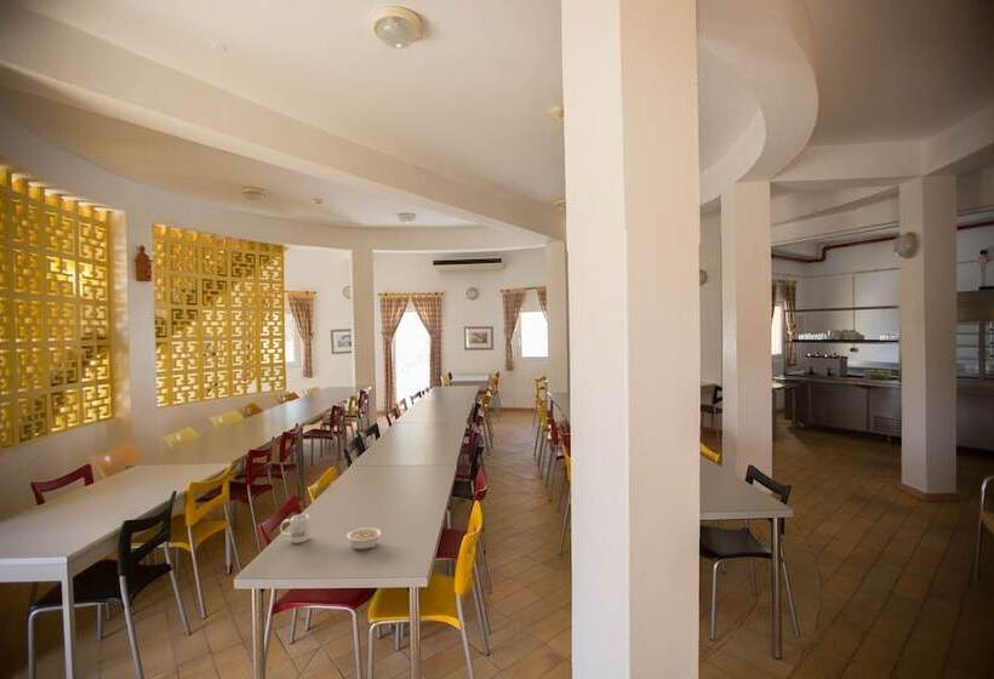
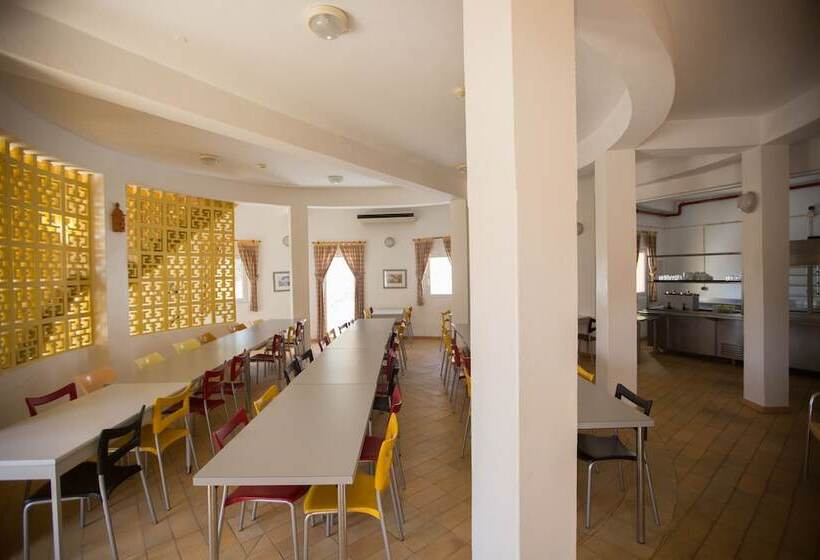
- mug [279,513,312,544]
- legume [345,525,383,552]
